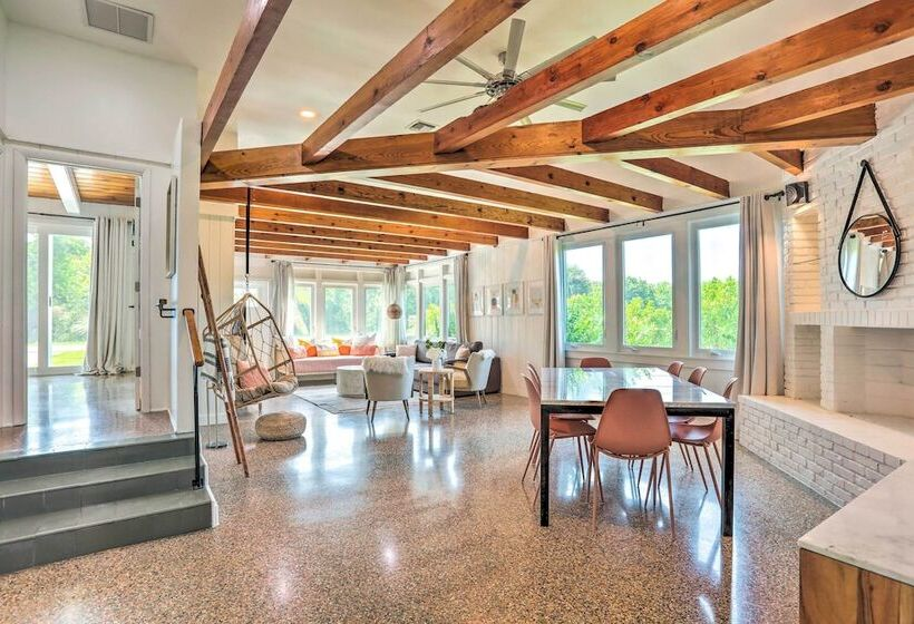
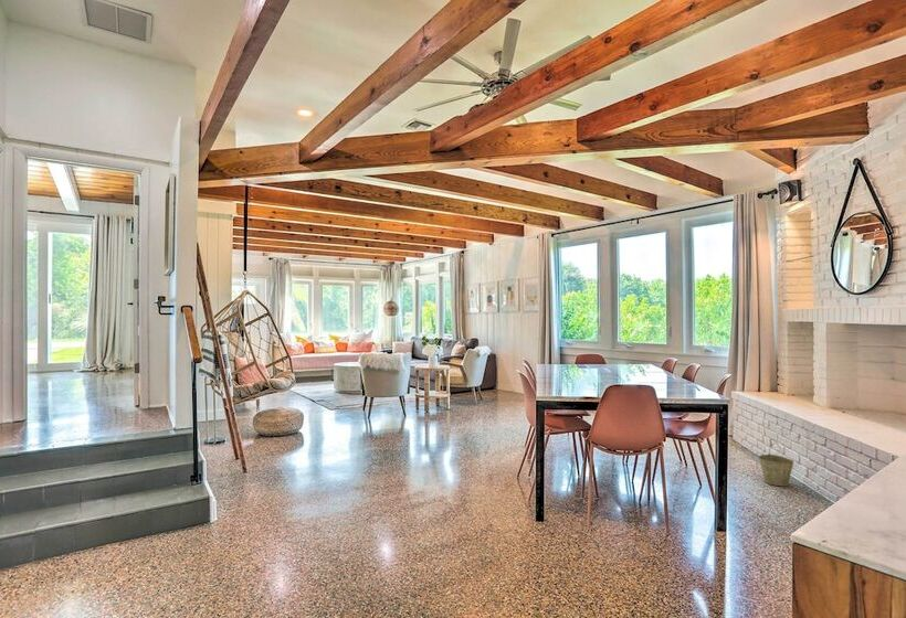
+ bucket [757,441,796,487]
